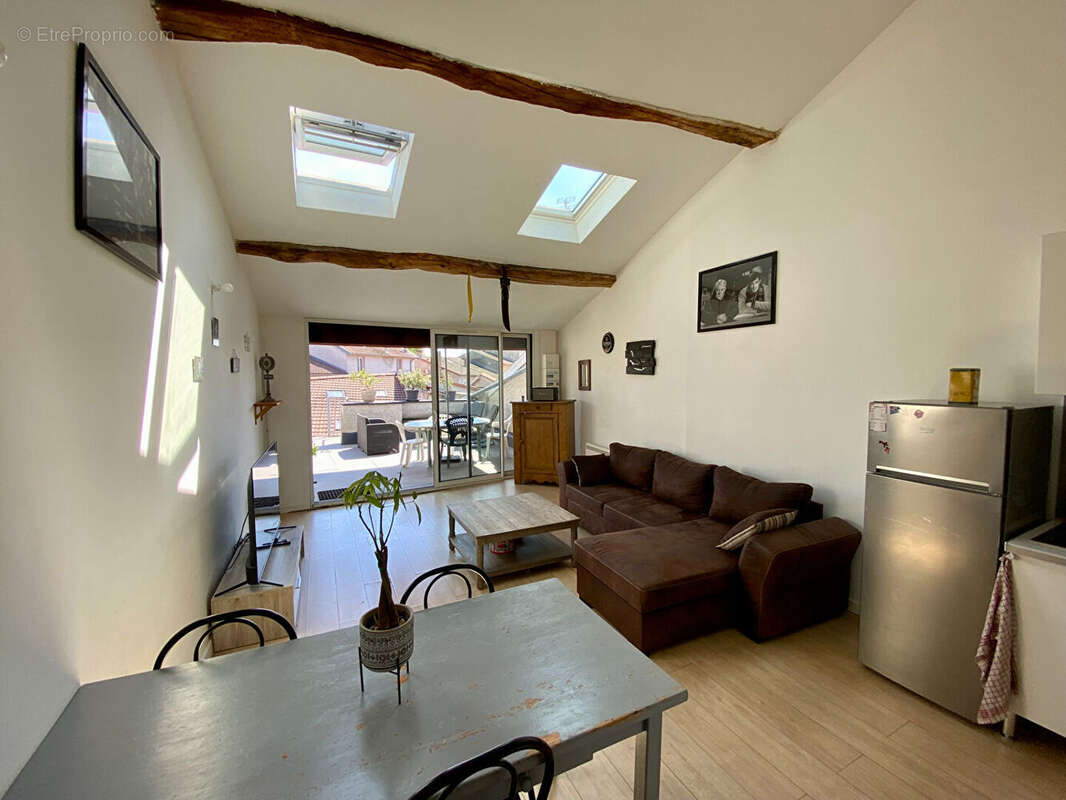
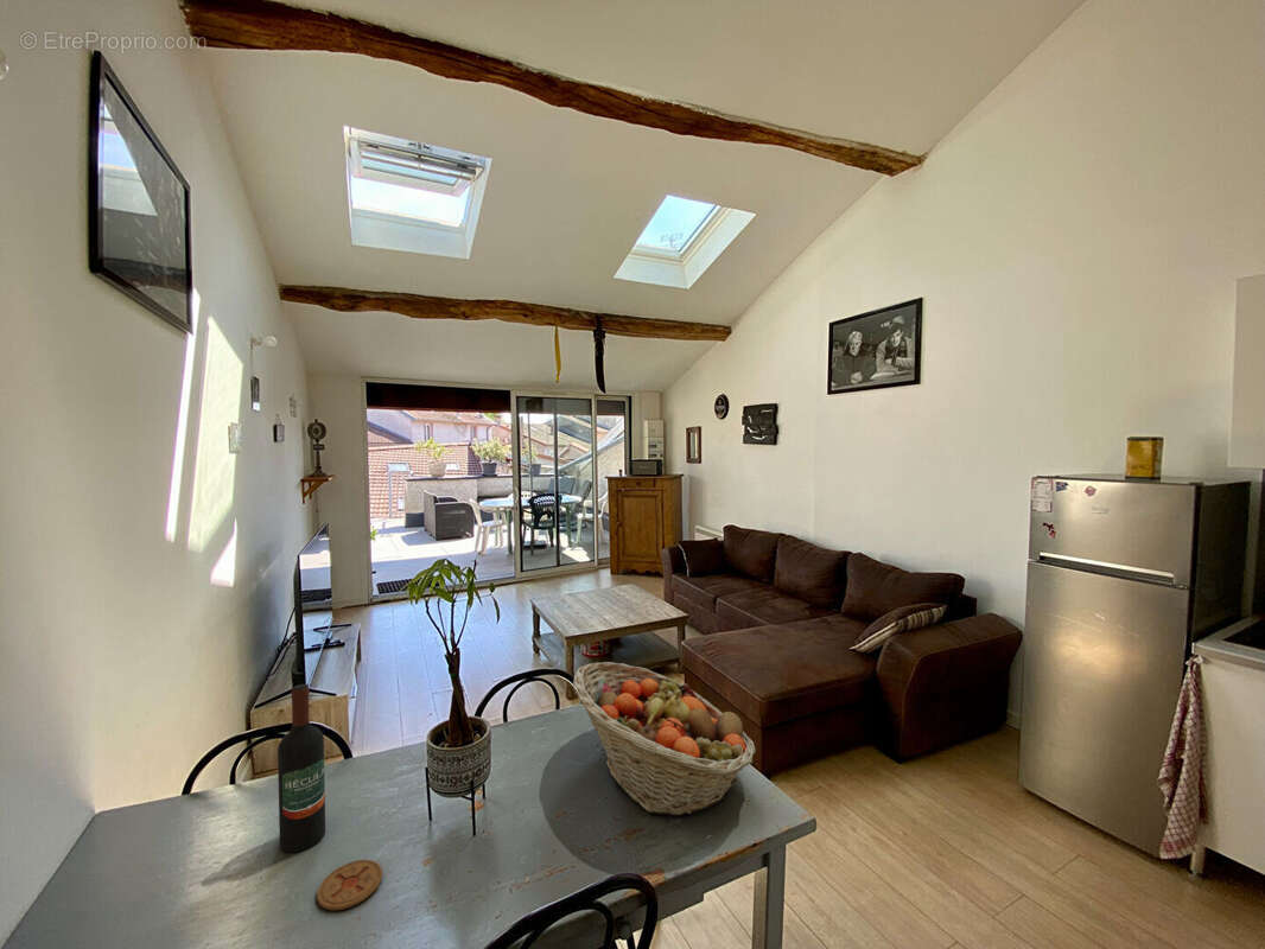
+ coaster [316,859,383,911]
+ wine bottle [276,683,326,854]
+ fruit basket [572,661,757,816]
